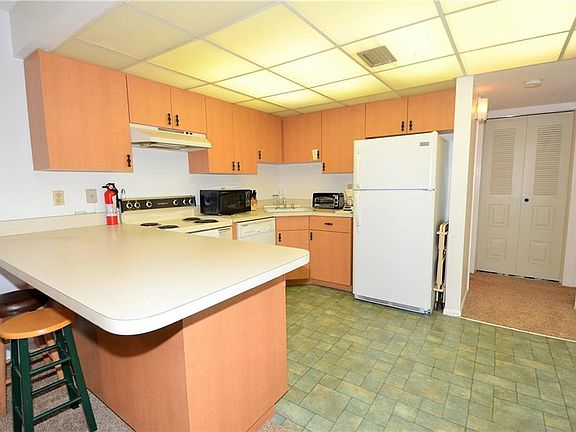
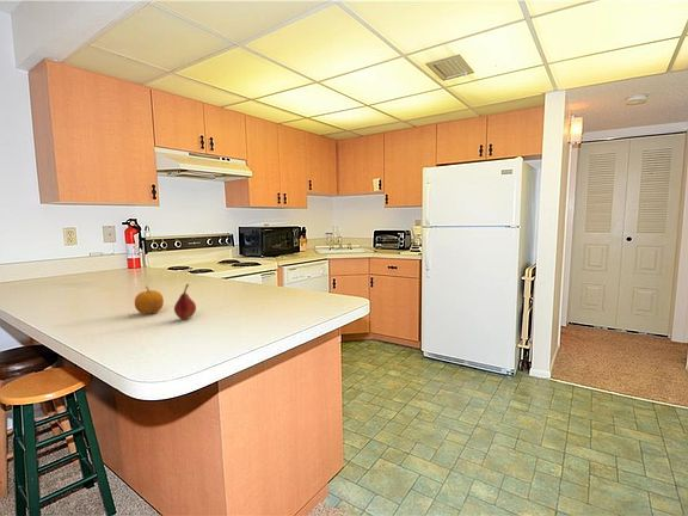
+ fruit [134,285,165,314]
+ fruit [173,283,197,320]
